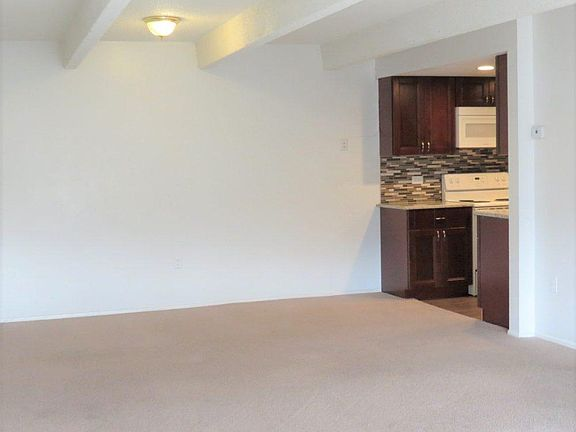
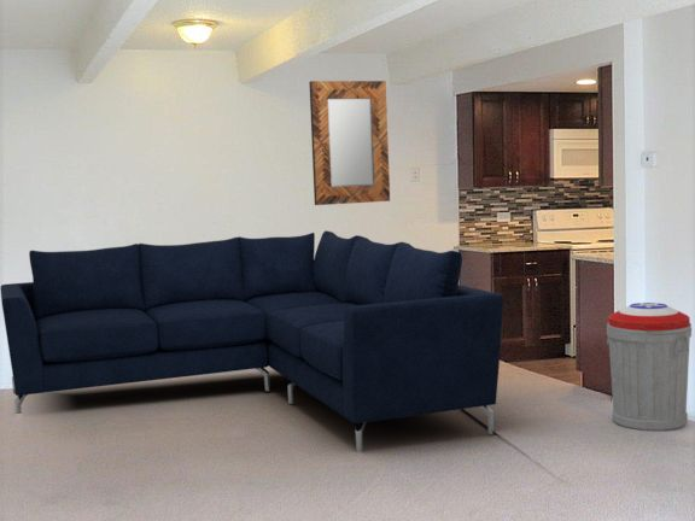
+ sofa [0,229,506,453]
+ trash can [606,302,693,432]
+ home mirror [308,80,391,206]
